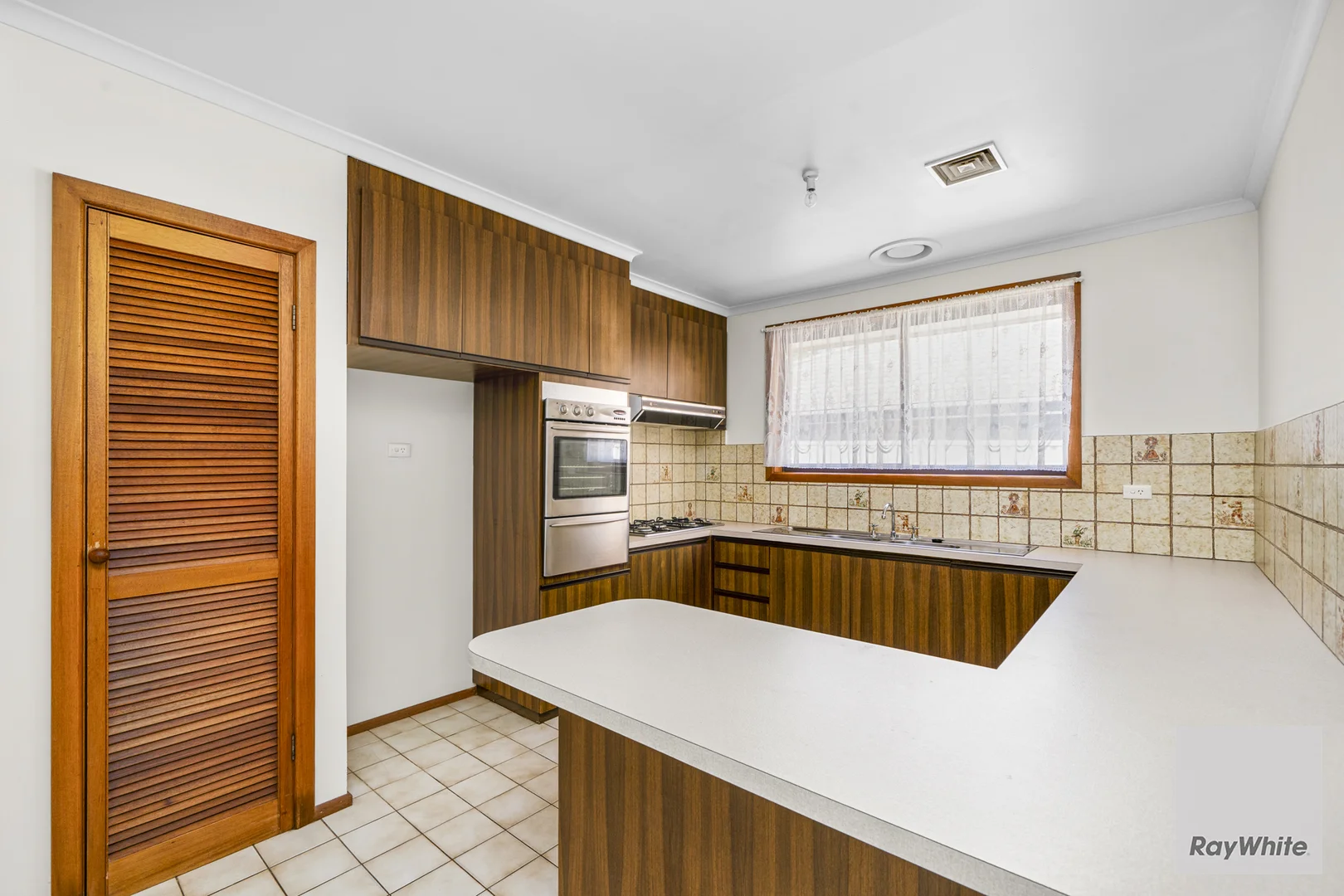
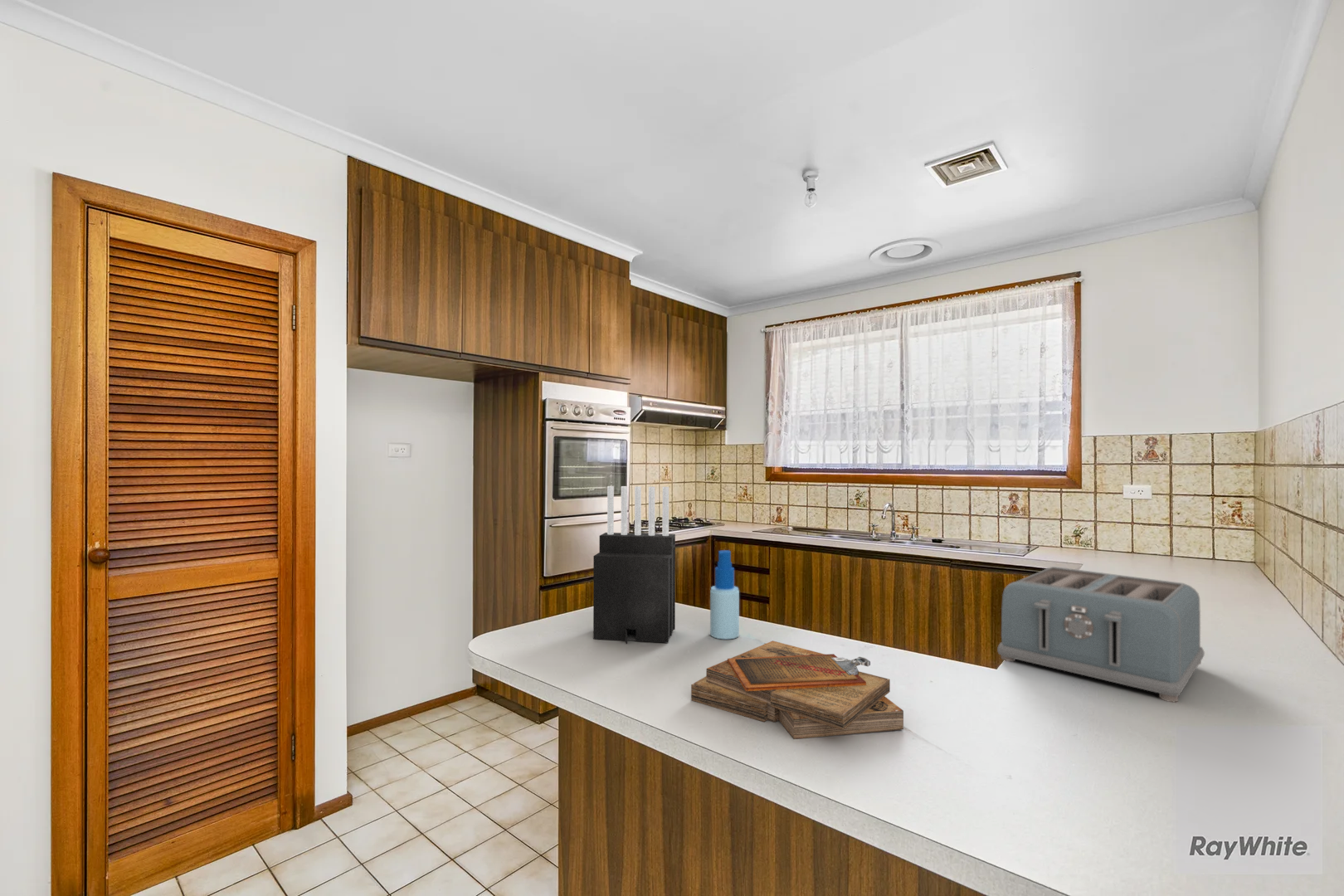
+ clipboard [690,640,904,740]
+ knife block [592,485,676,645]
+ toaster [996,566,1205,703]
+ spray bottle [709,549,740,640]
